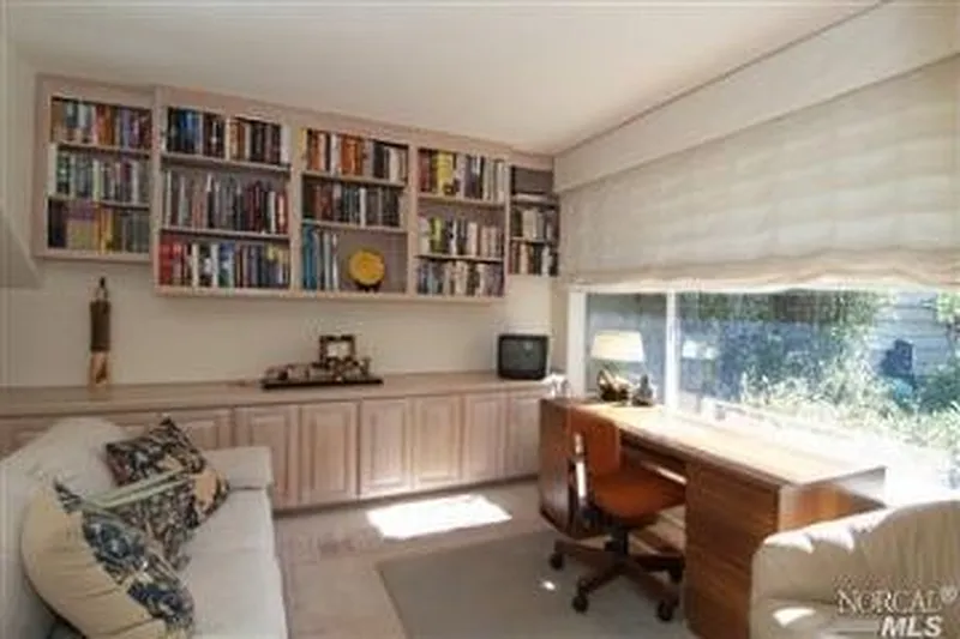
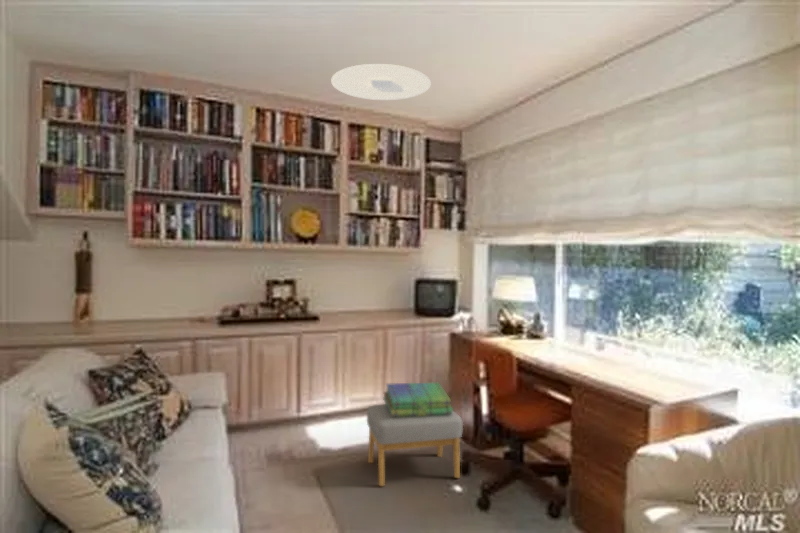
+ footstool [366,404,464,487]
+ ceiling light [330,63,432,101]
+ stack of books [382,382,453,417]
